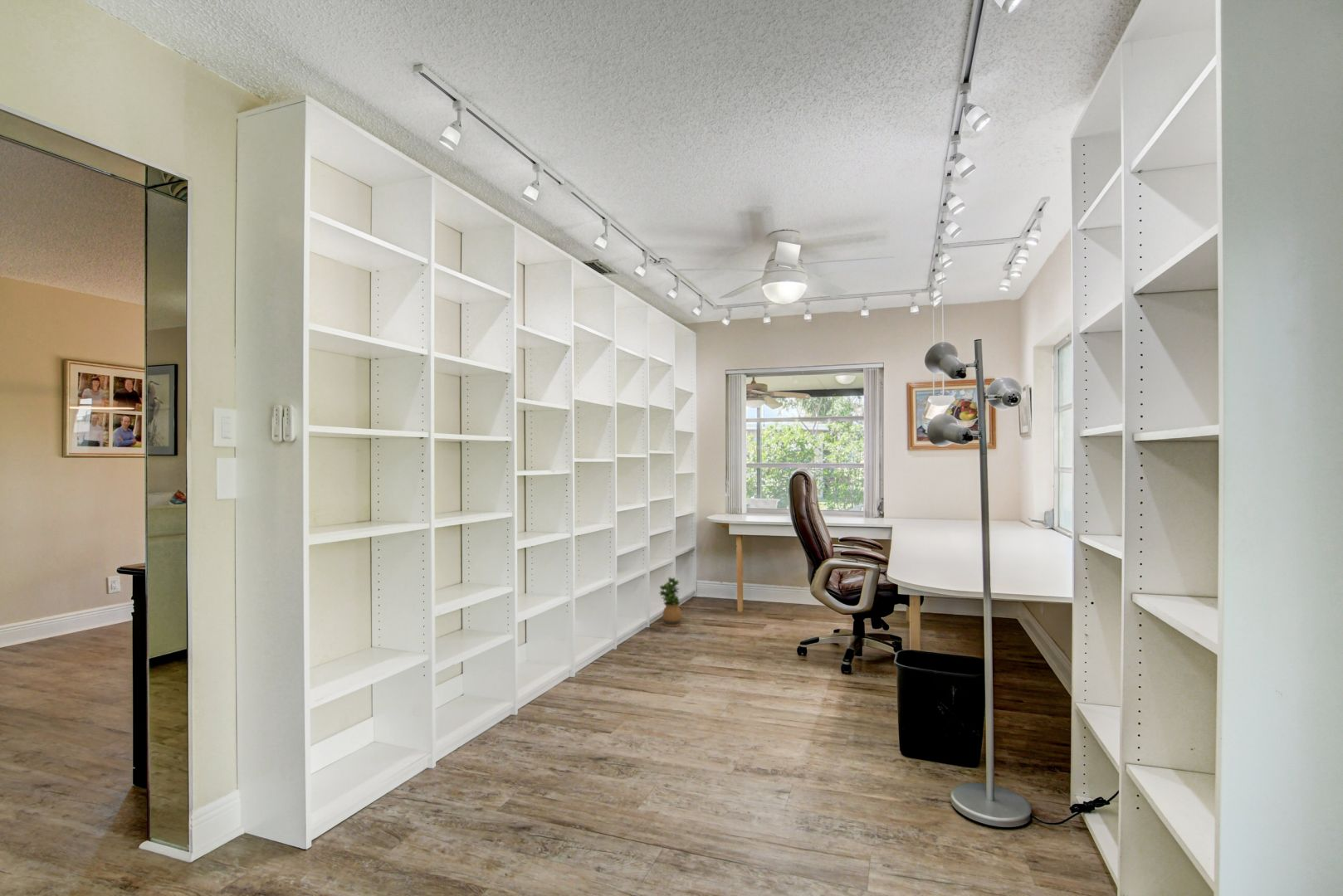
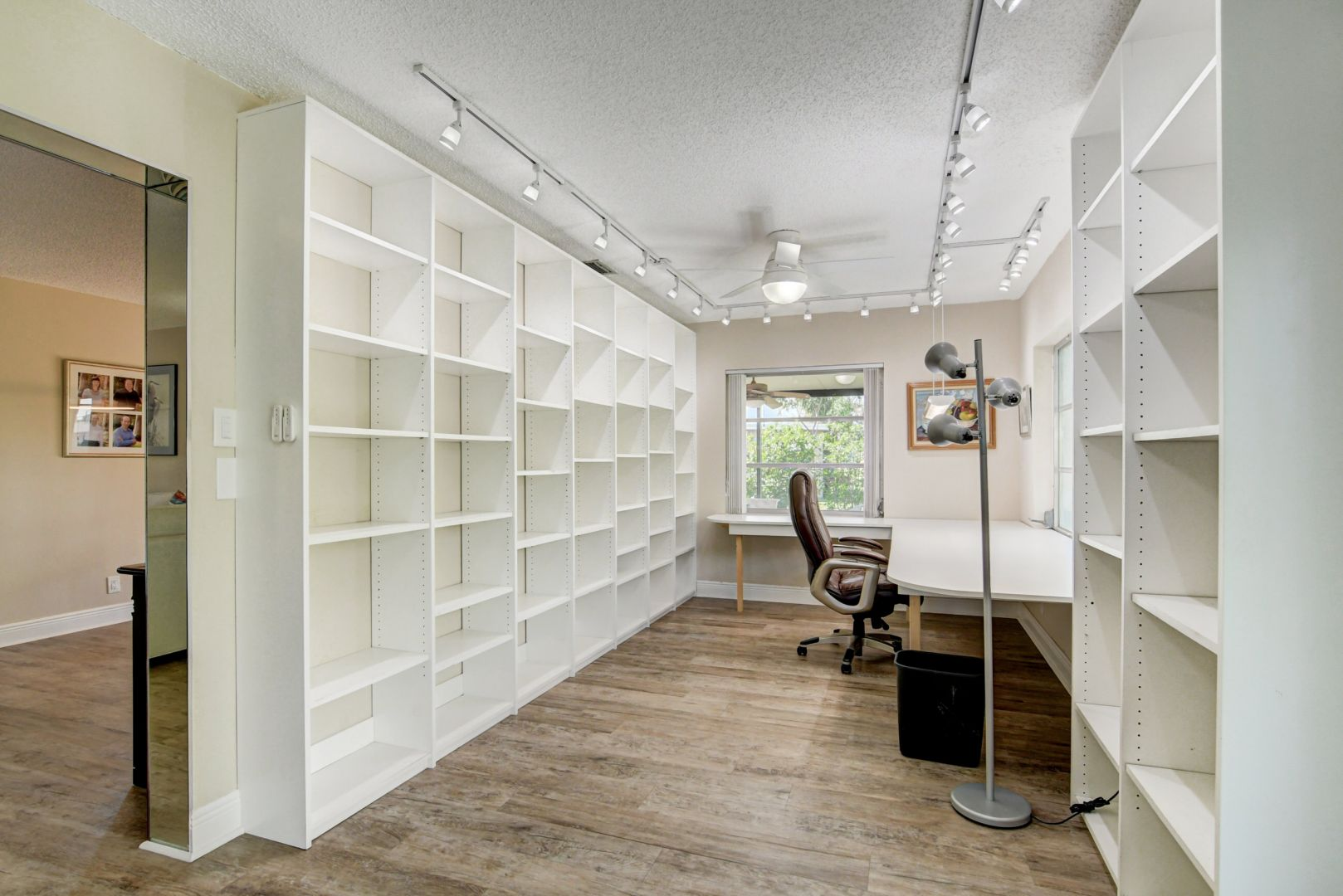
- potted plant [658,577,683,627]
